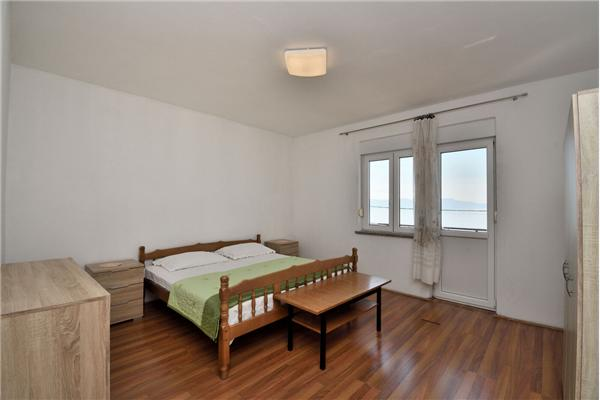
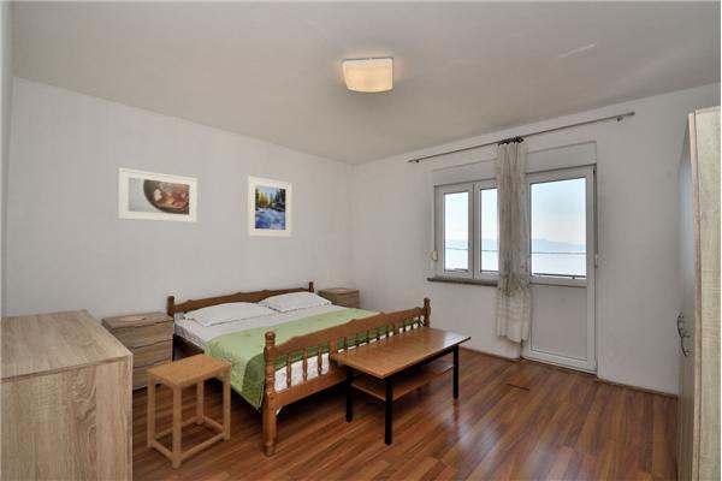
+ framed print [245,174,294,238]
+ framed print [117,167,199,224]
+ side table [146,352,233,470]
